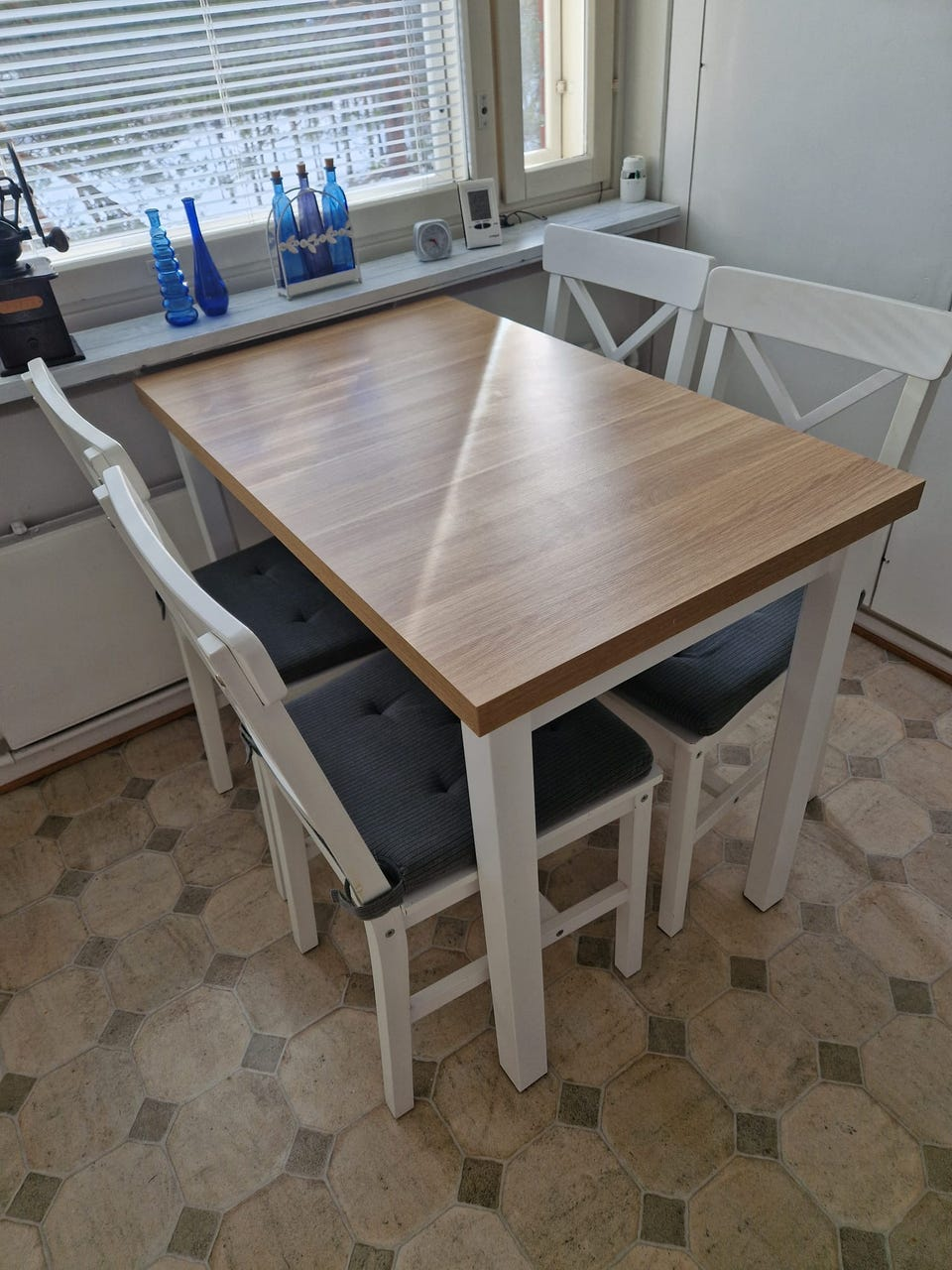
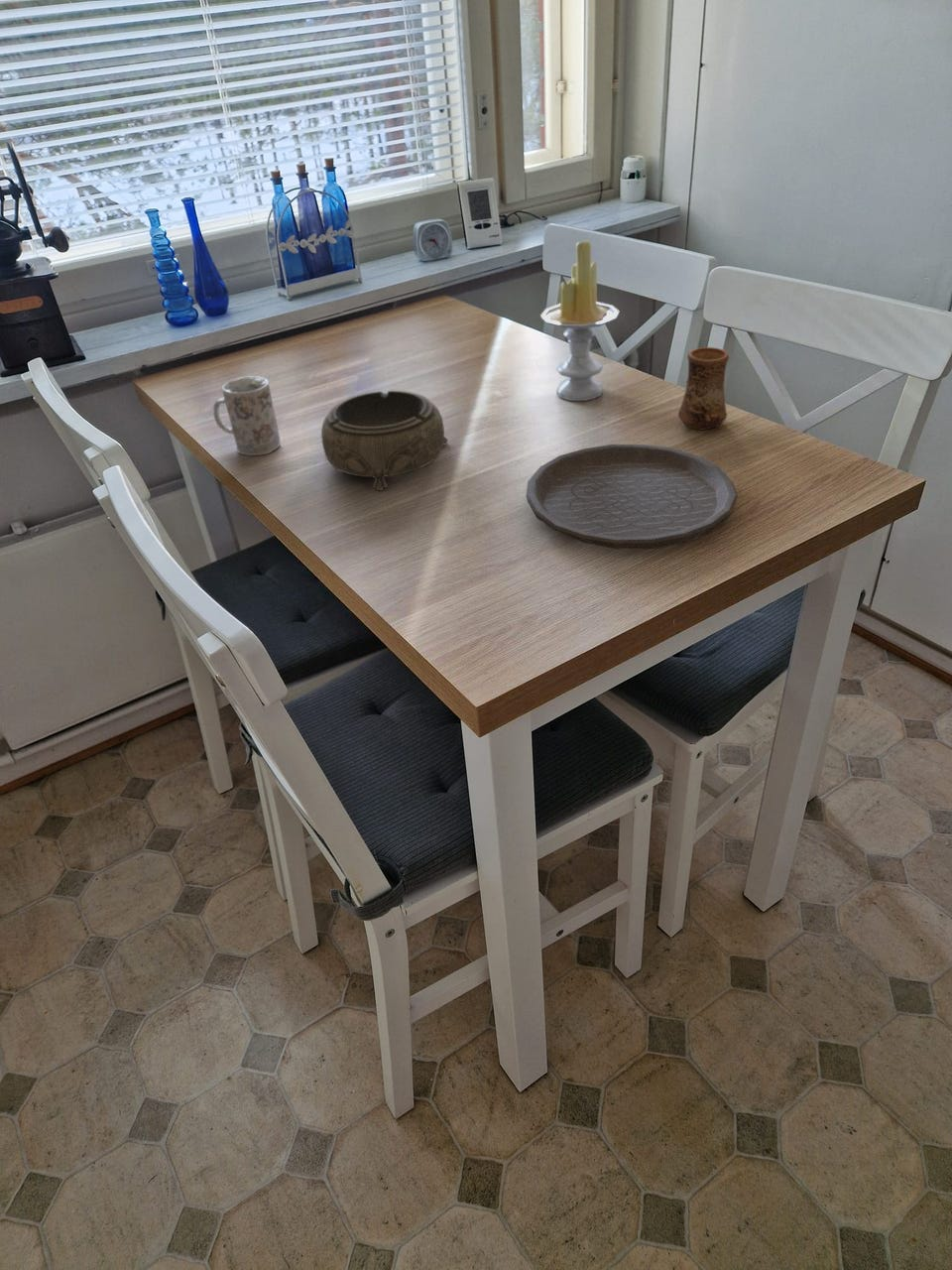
+ candle [539,239,620,402]
+ mug [212,375,282,456]
+ decorative bowl [320,389,449,492]
+ plate [526,444,739,550]
+ cup [677,346,730,431]
